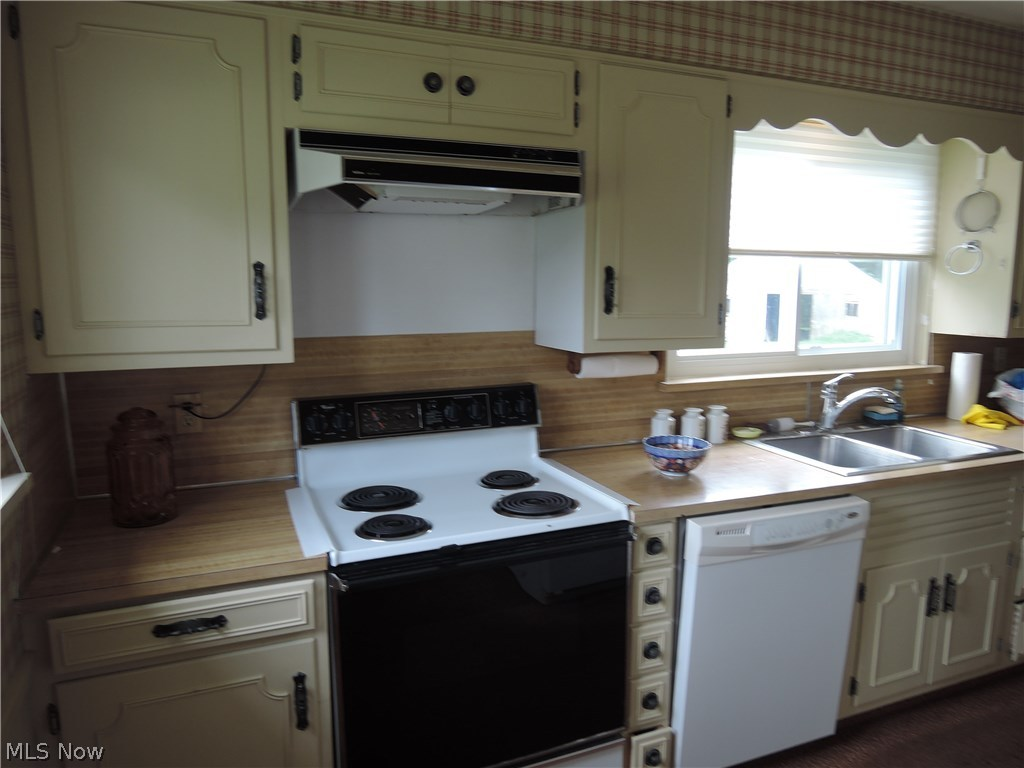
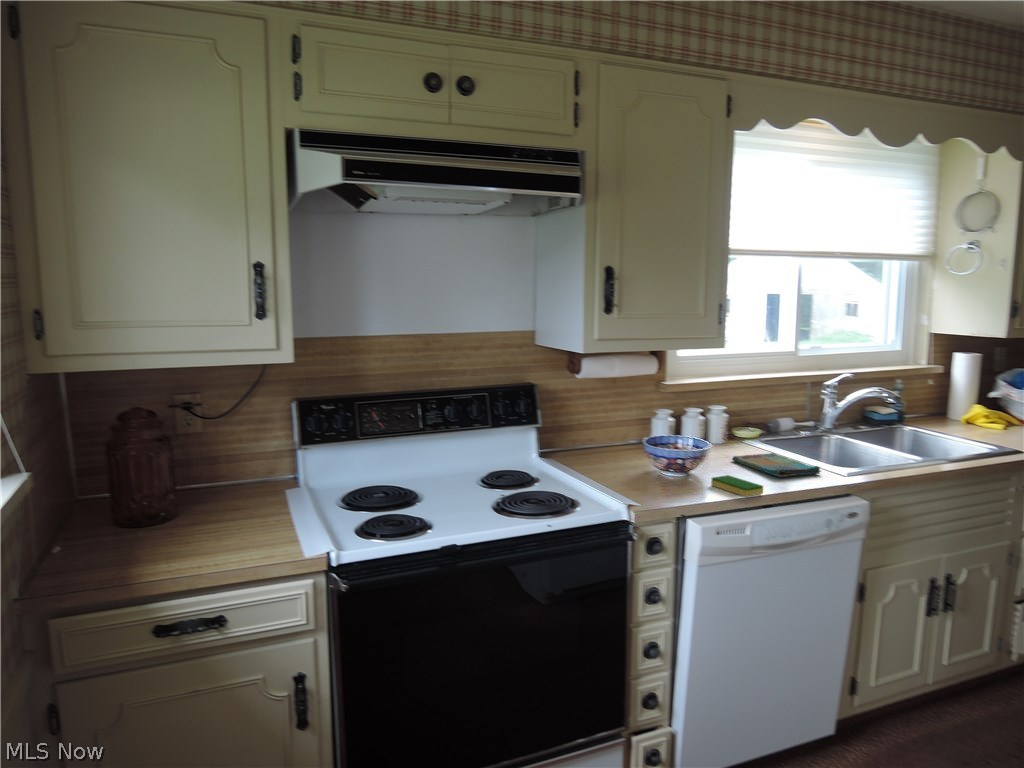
+ dish towel [731,452,822,478]
+ dish sponge [710,474,764,498]
